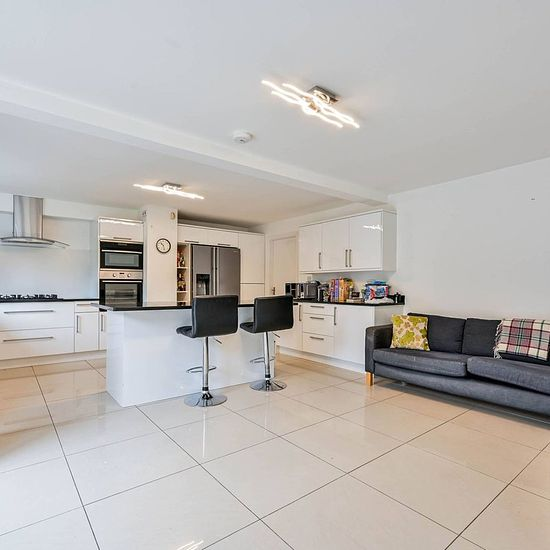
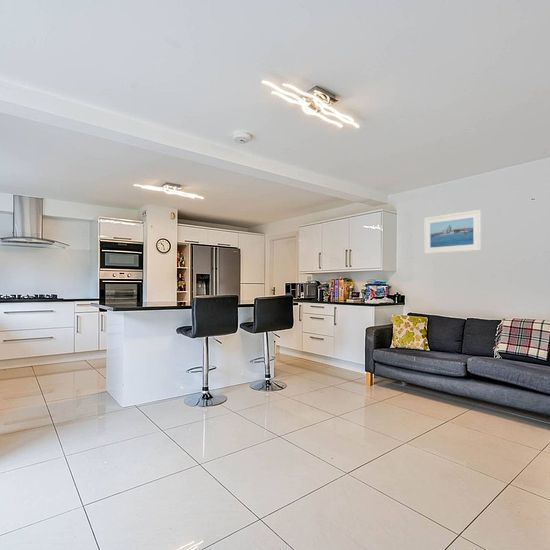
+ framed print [423,209,482,255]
